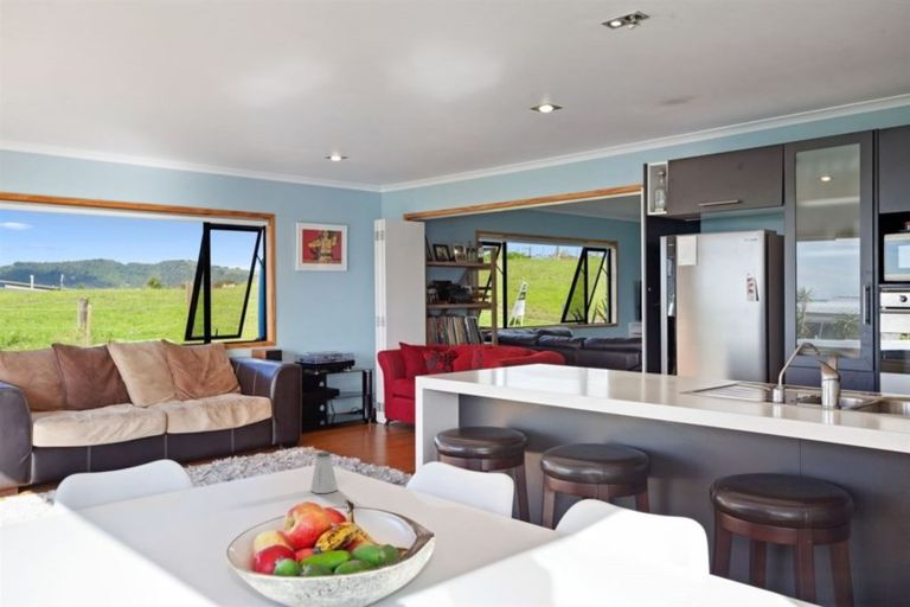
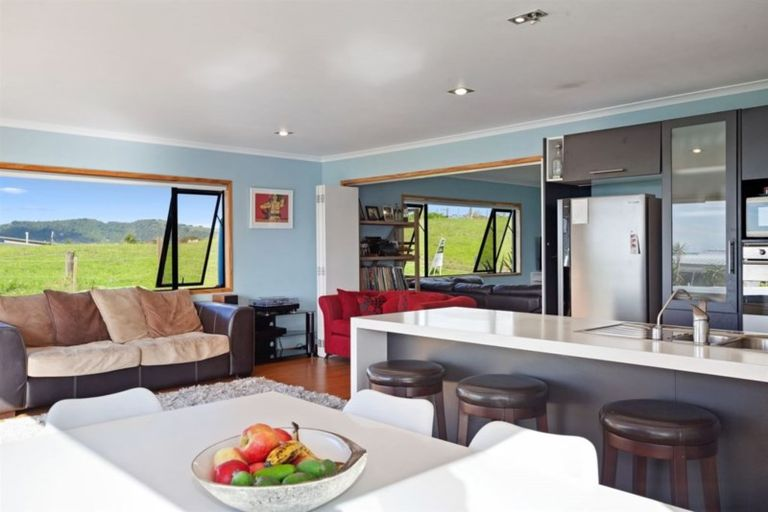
- saltshaker [309,451,339,494]
